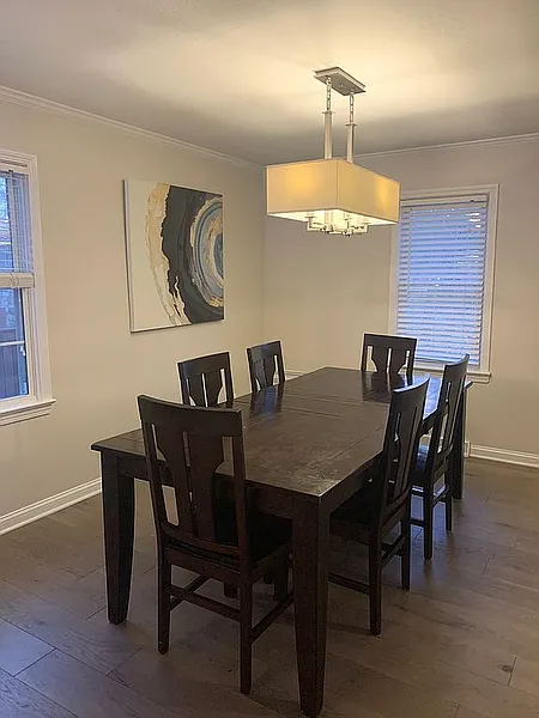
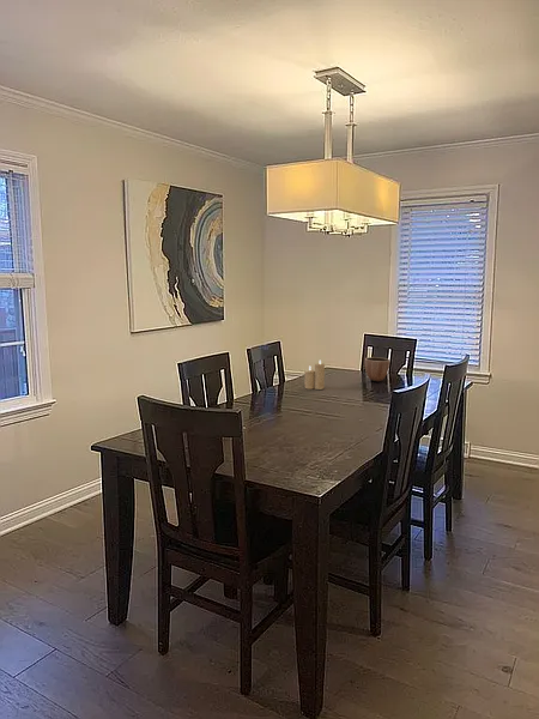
+ decorative bowl [364,356,390,383]
+ candle [304,358,326,391]
